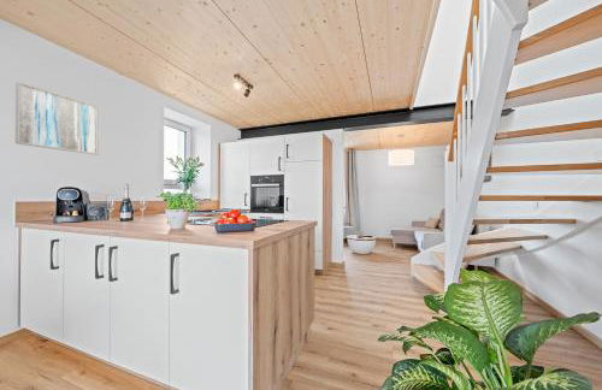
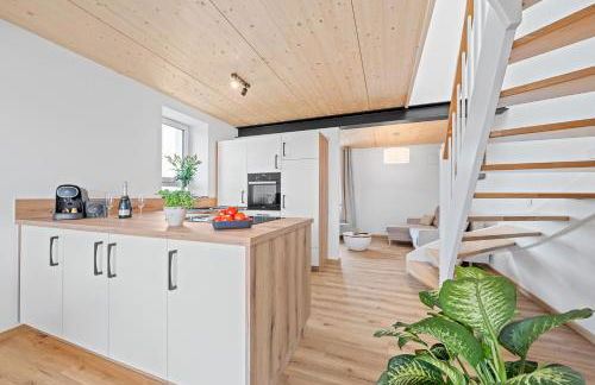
- wall art [14,81,101,156]
